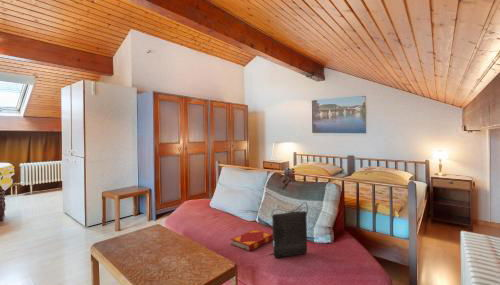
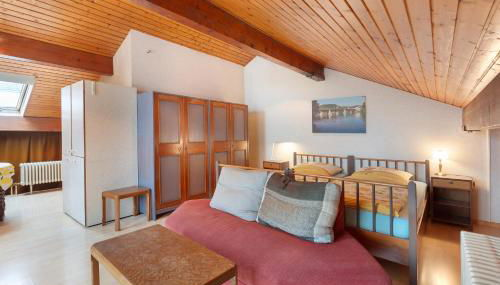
- hardback book [230,228,273,252]
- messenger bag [270,201,309,259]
